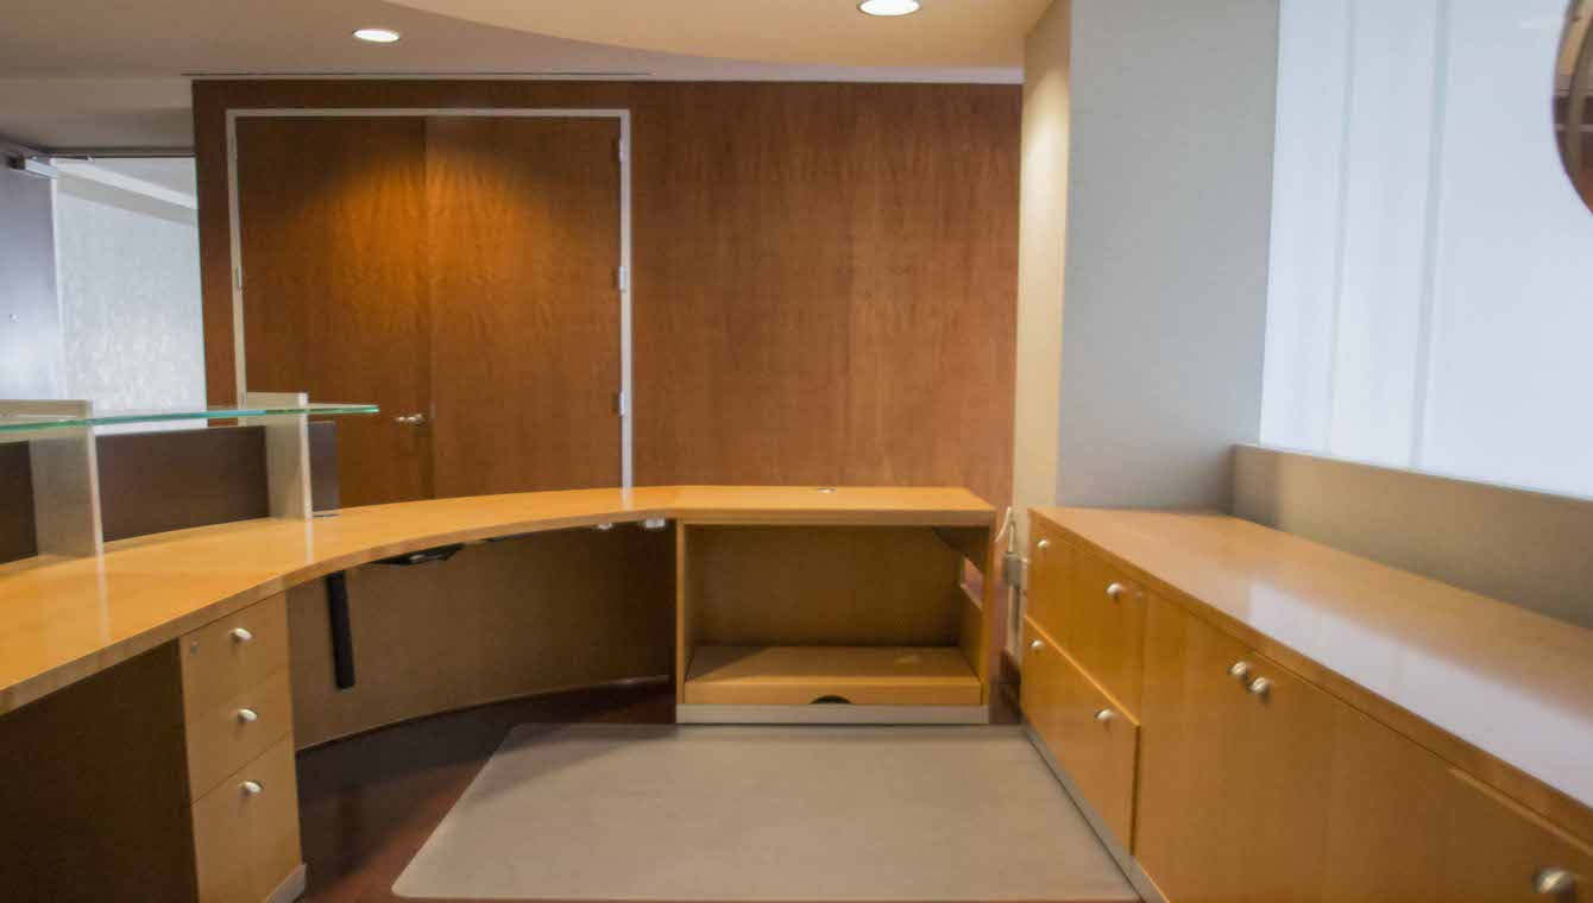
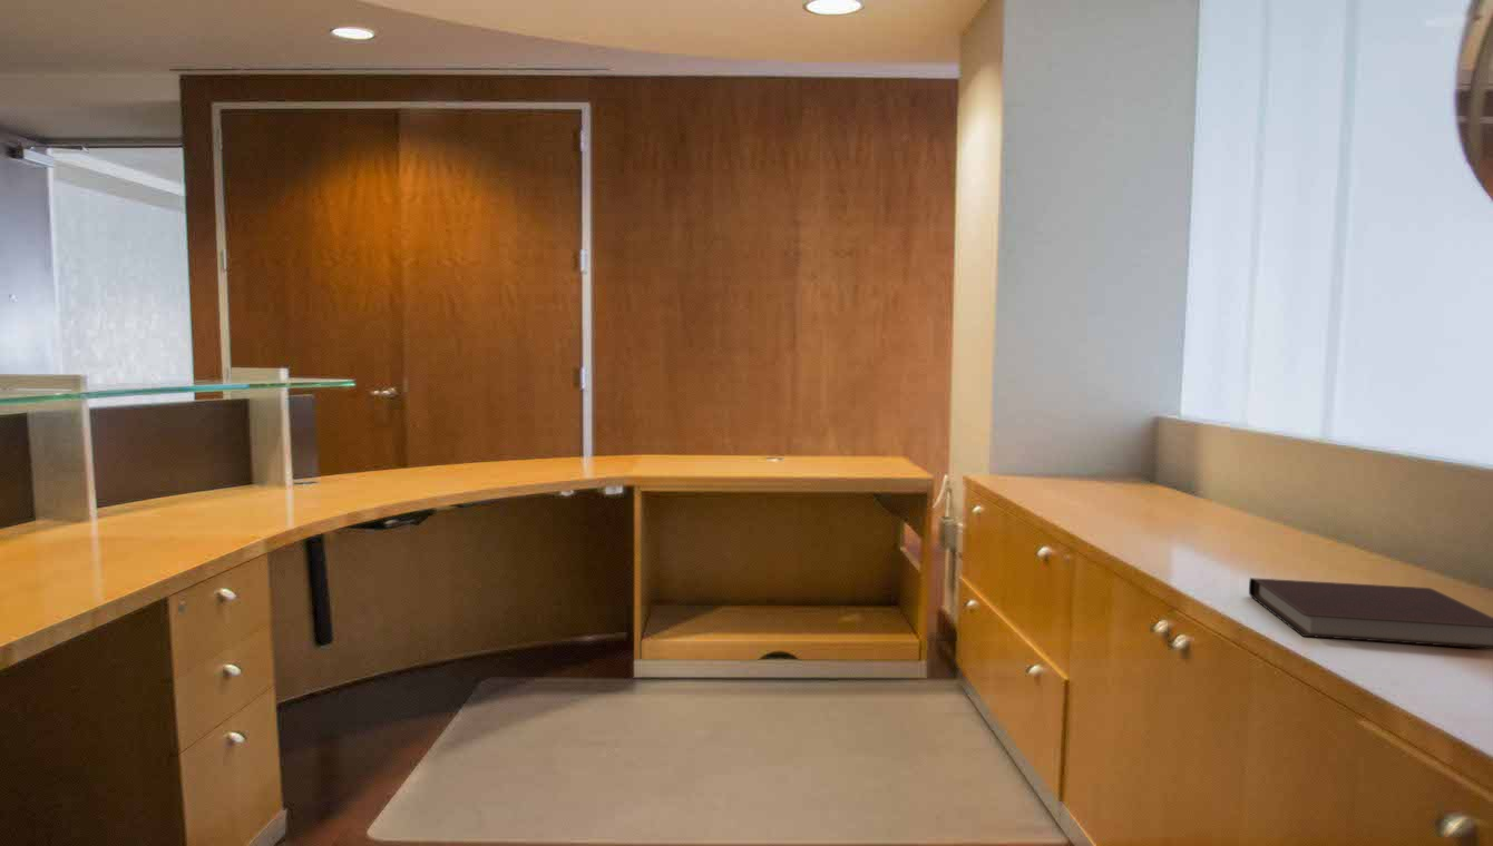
+ notebook [1248,577,1493,650]
